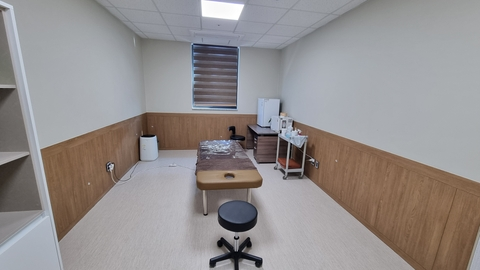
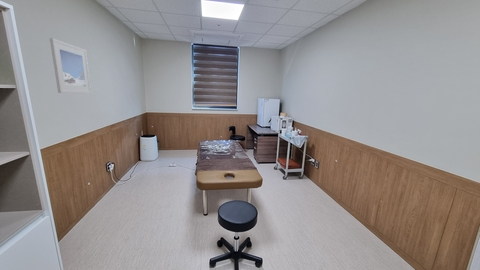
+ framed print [49,37,92,94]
